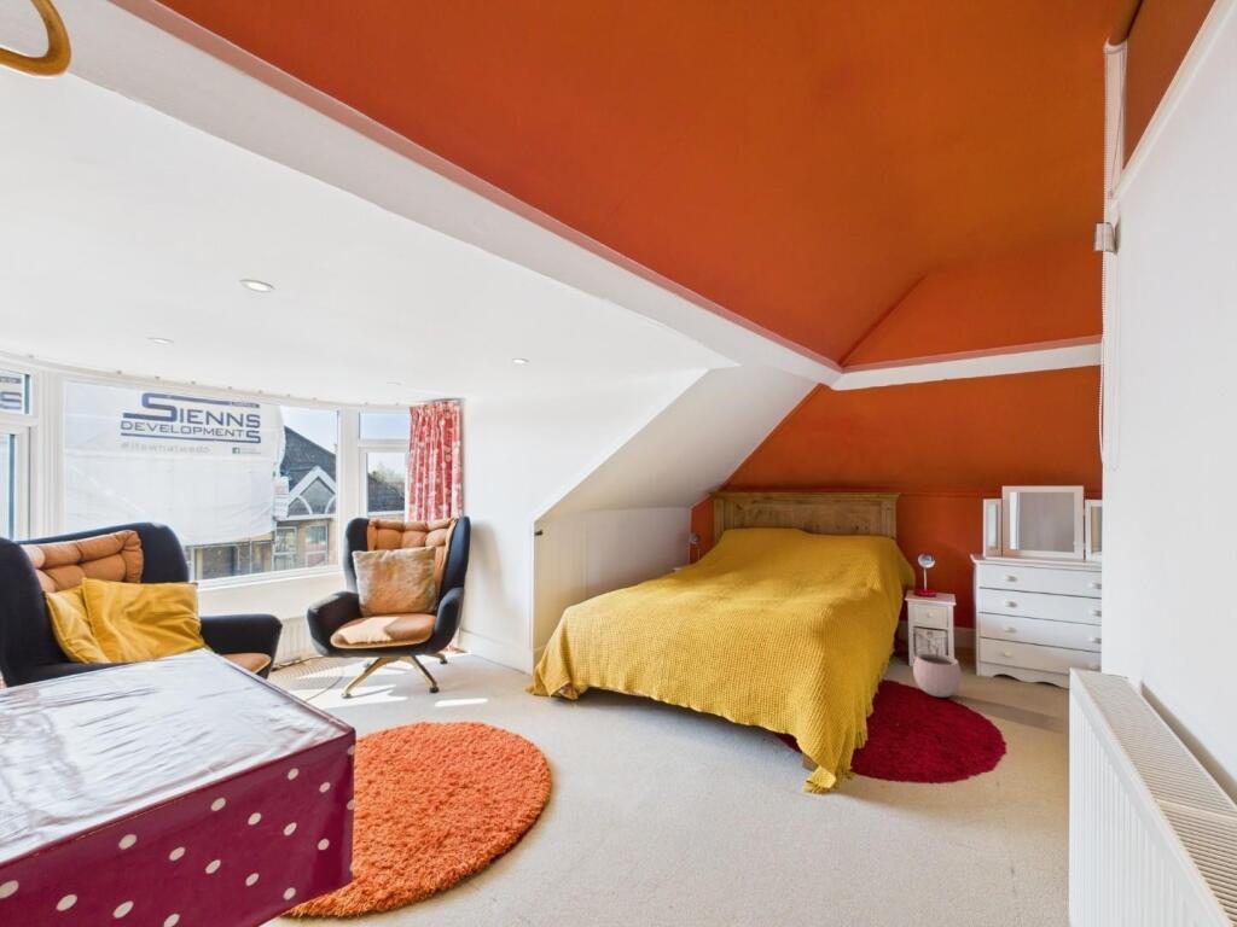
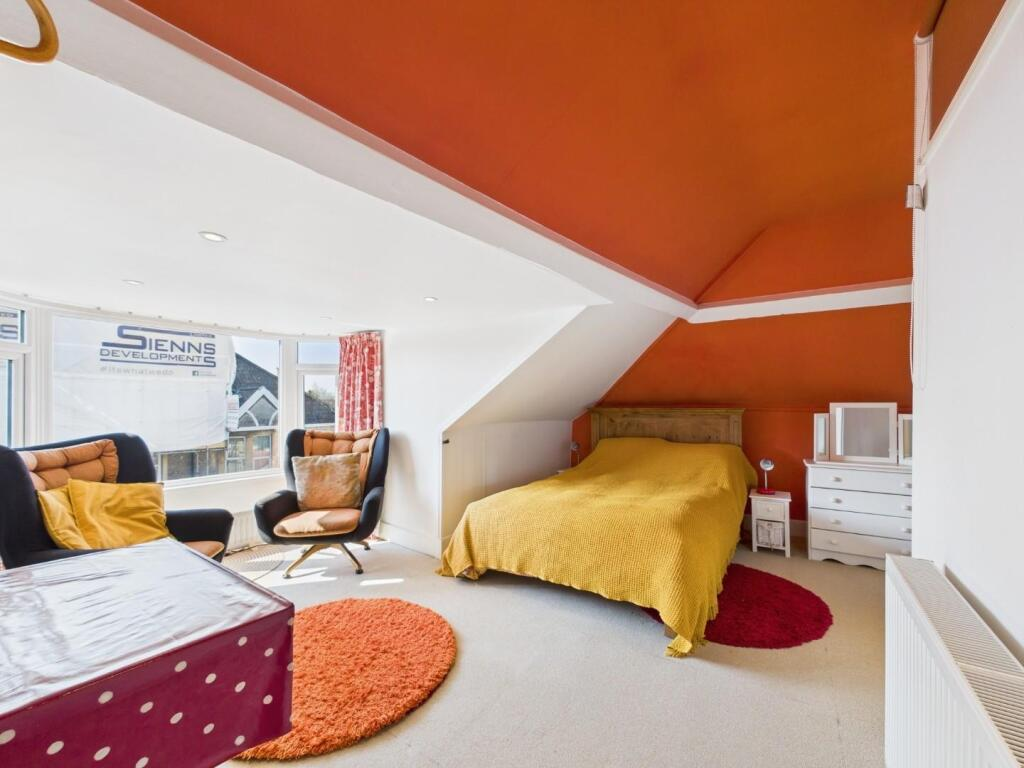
- plant pot [912,643,963,698]
